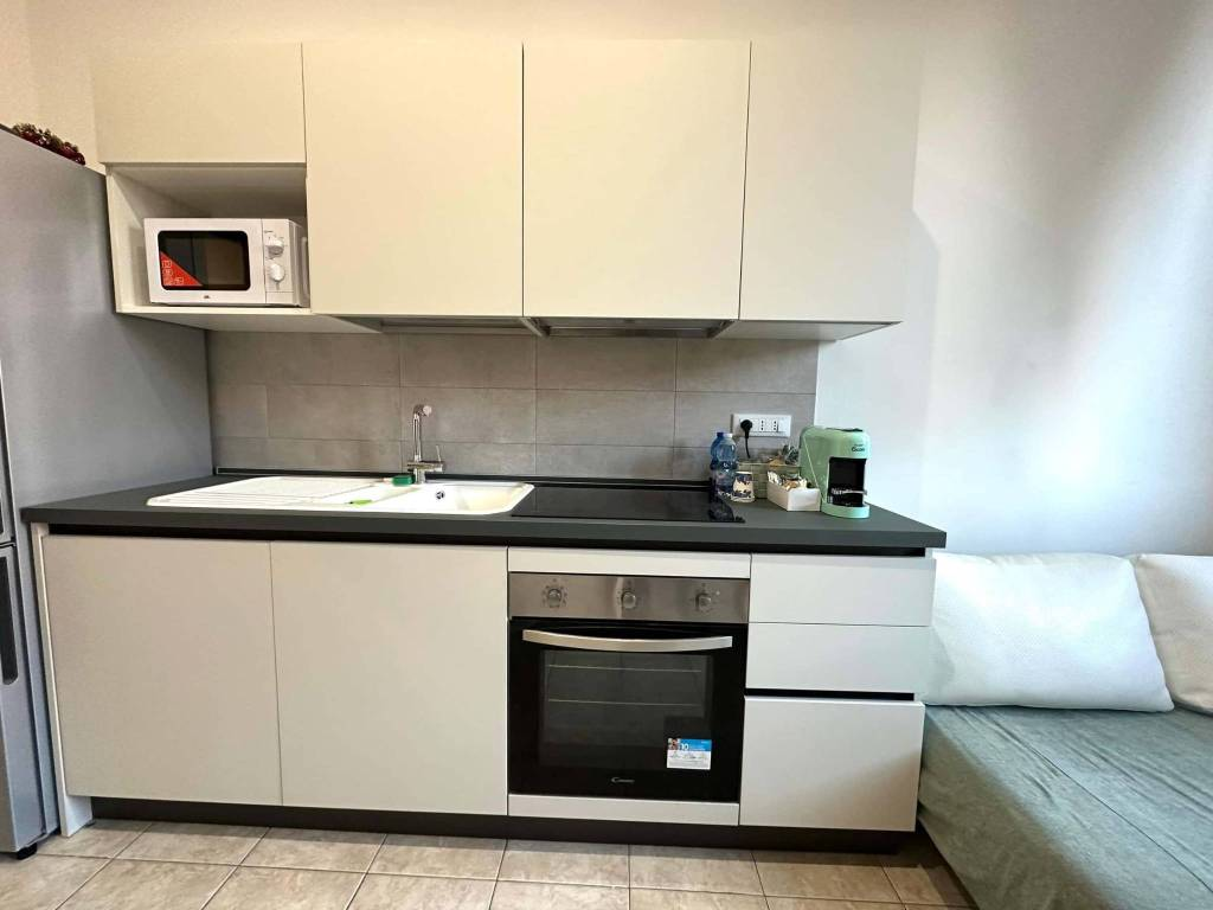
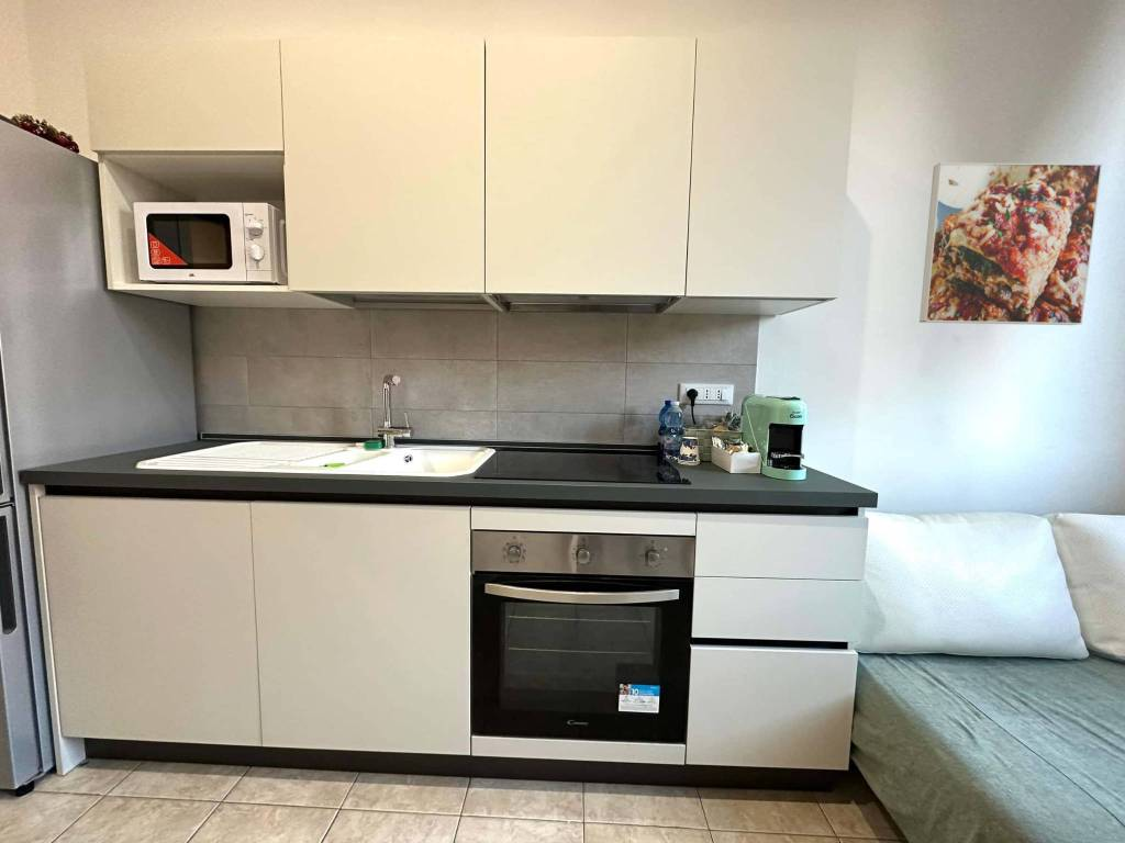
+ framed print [918,161,1103,326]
